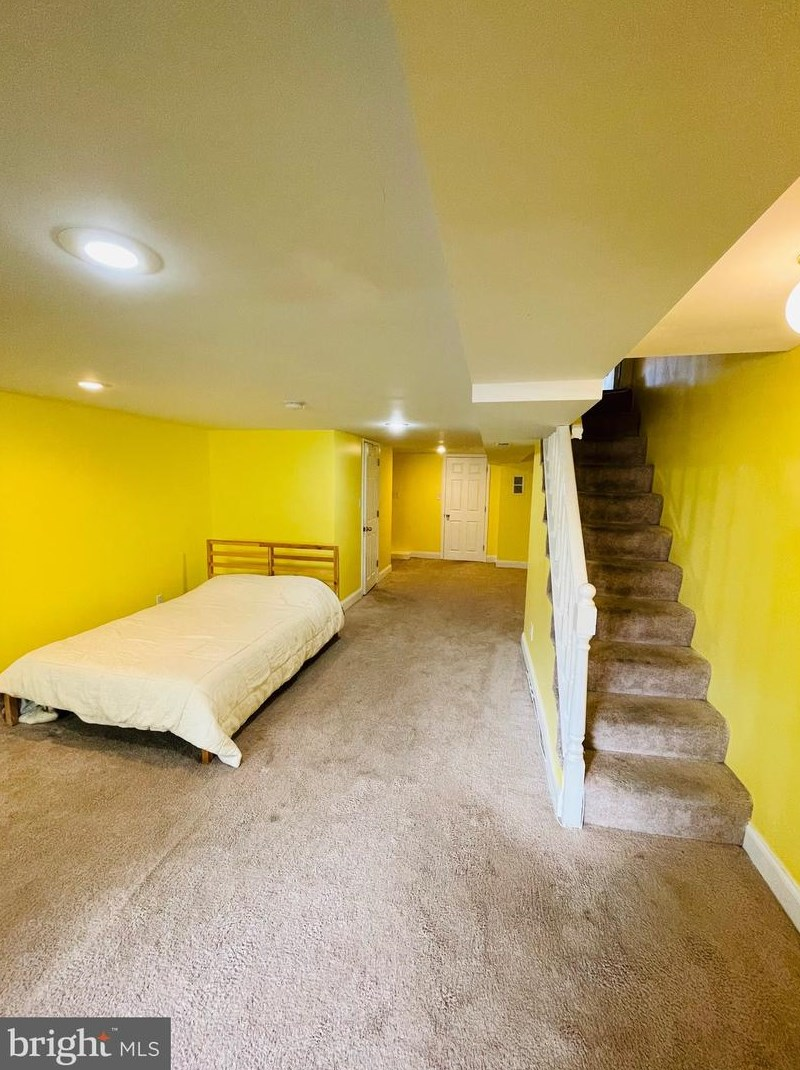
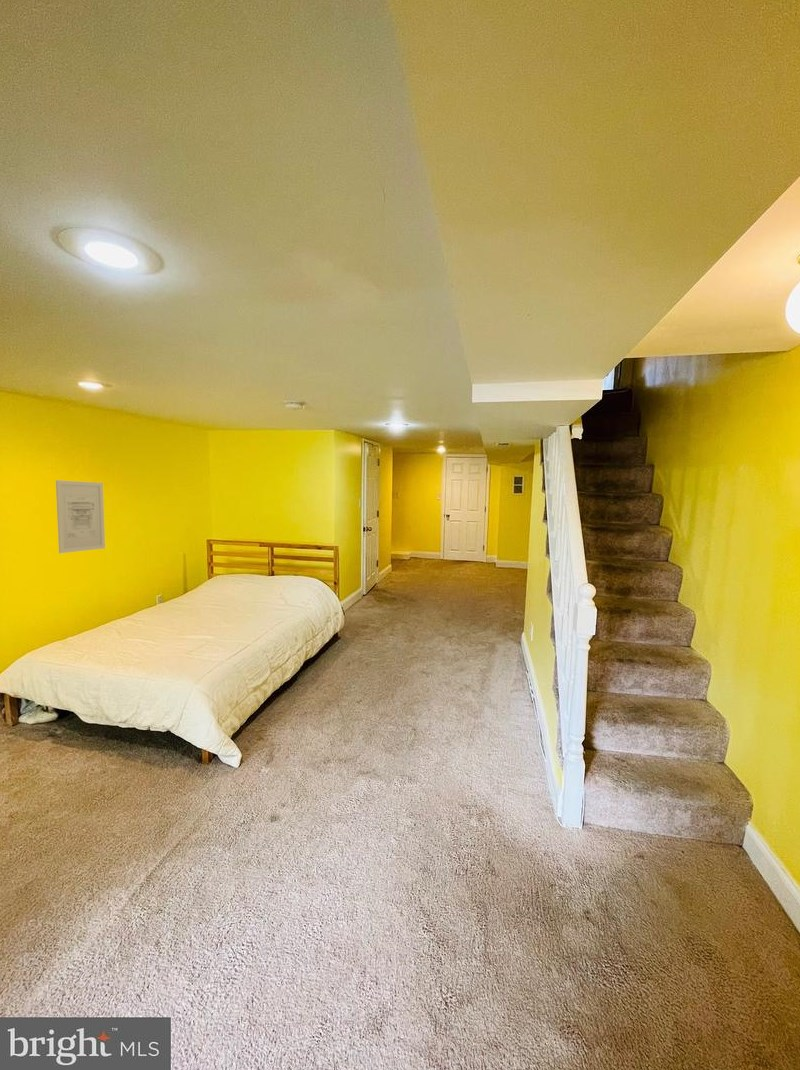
+ wall art [55,479,106,554]
